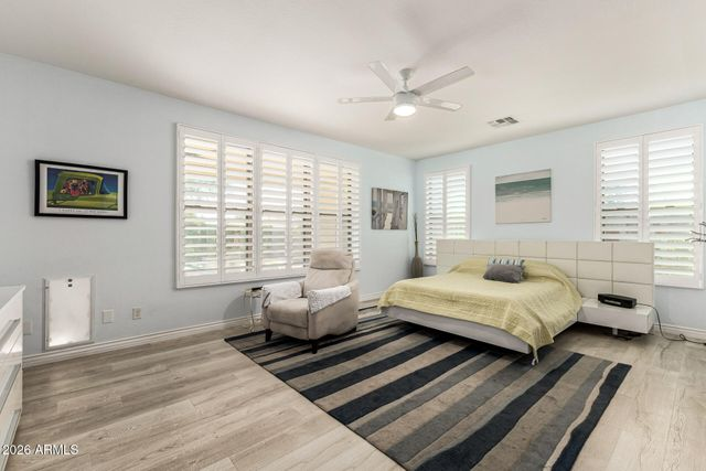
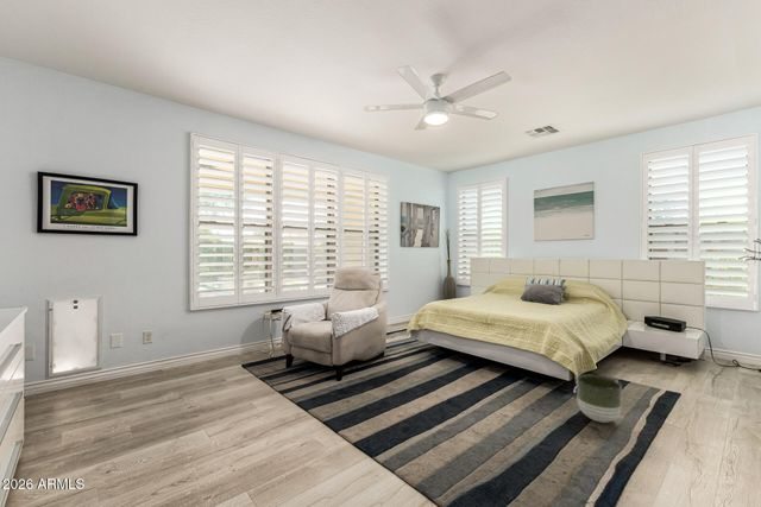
+ planter [576,374,623,424]
